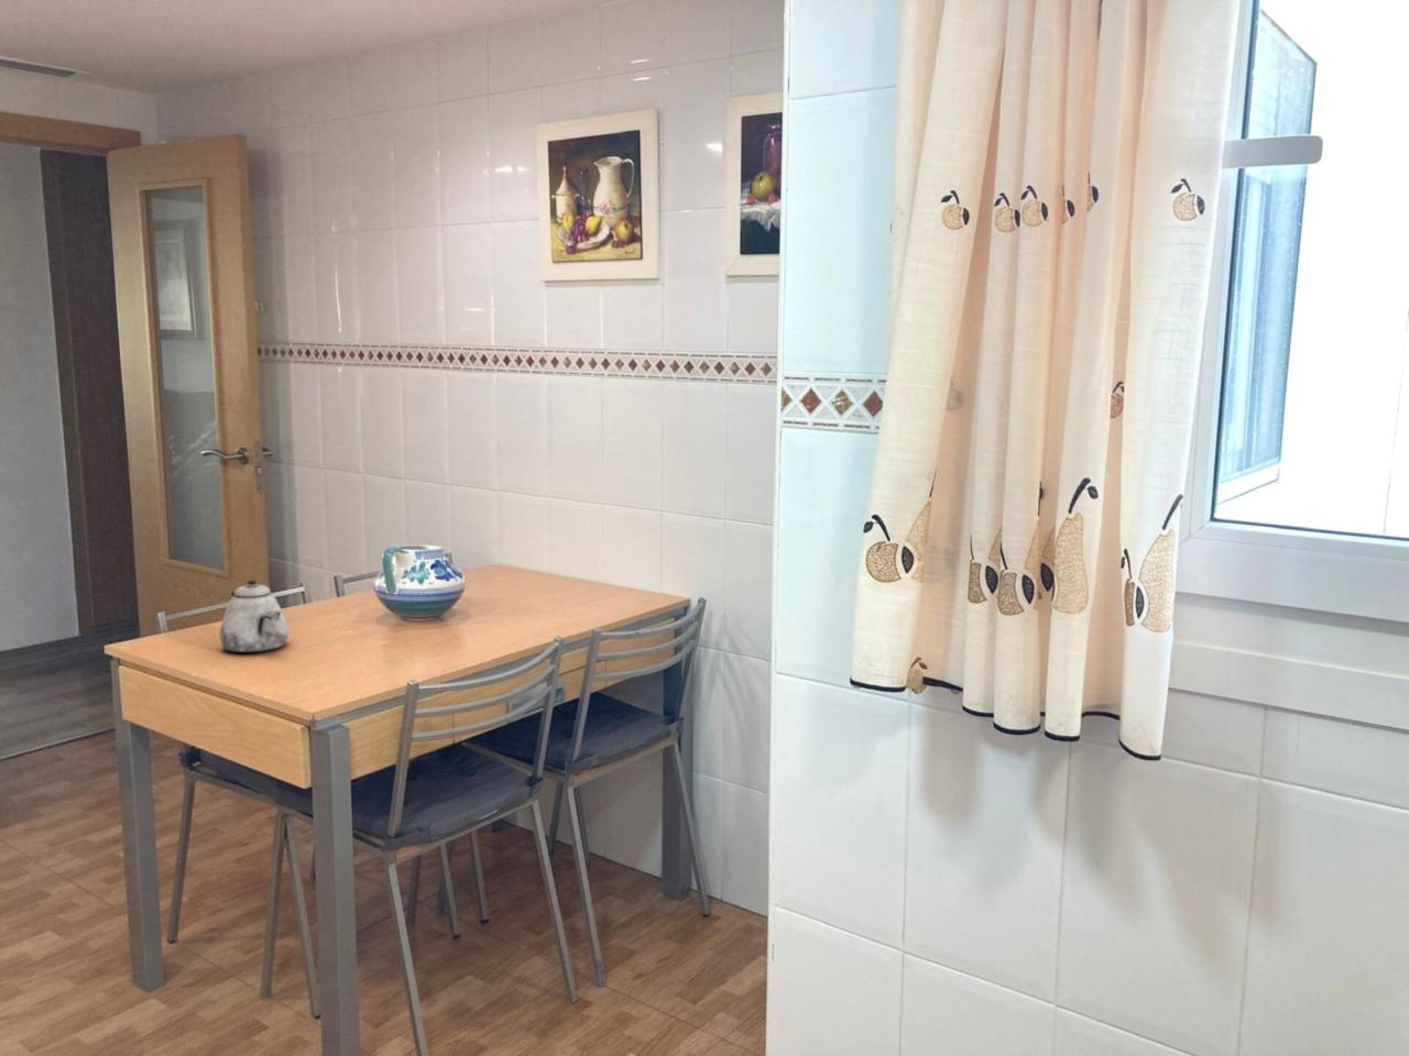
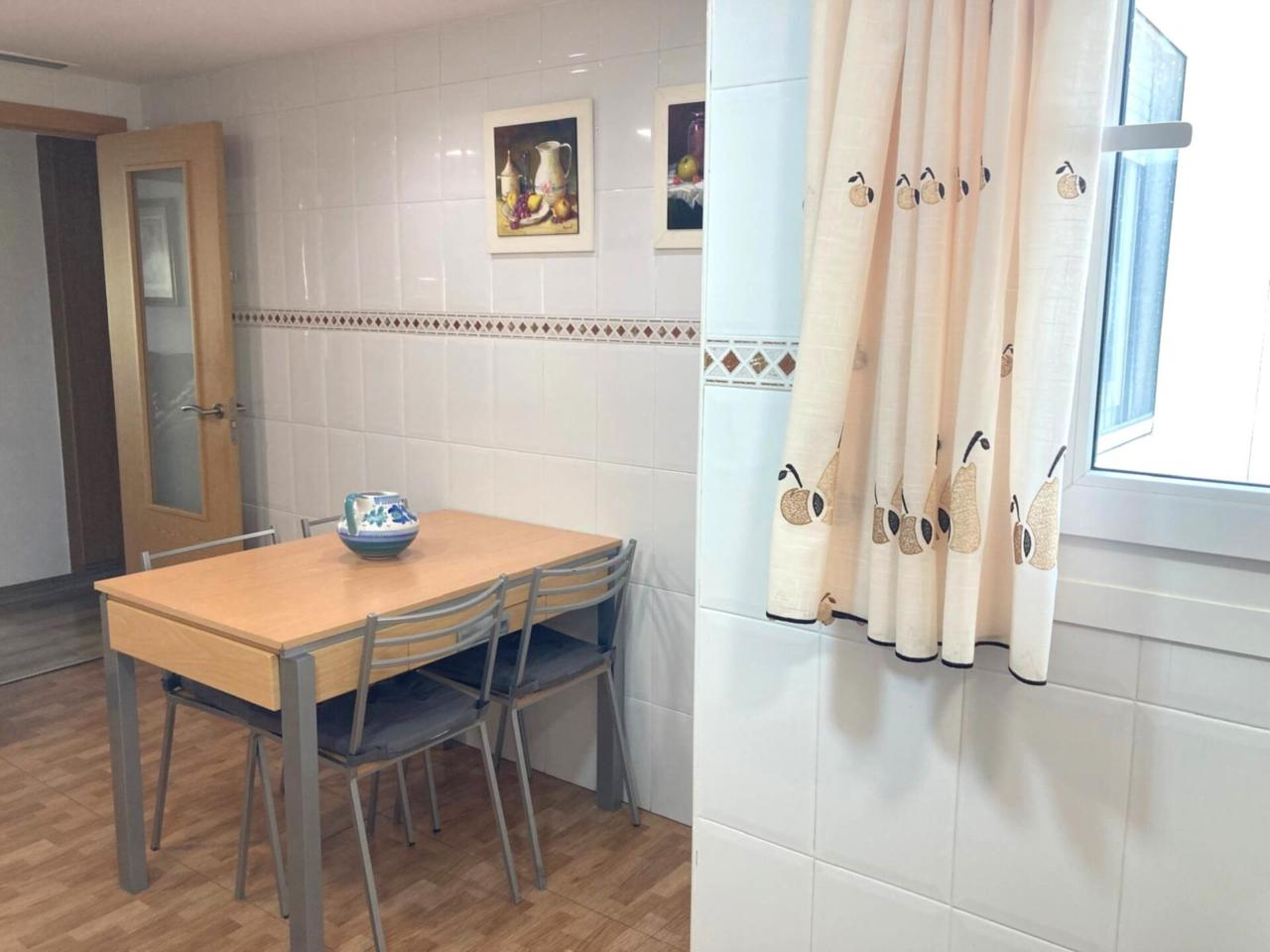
- teapot [219,580,290,654]
